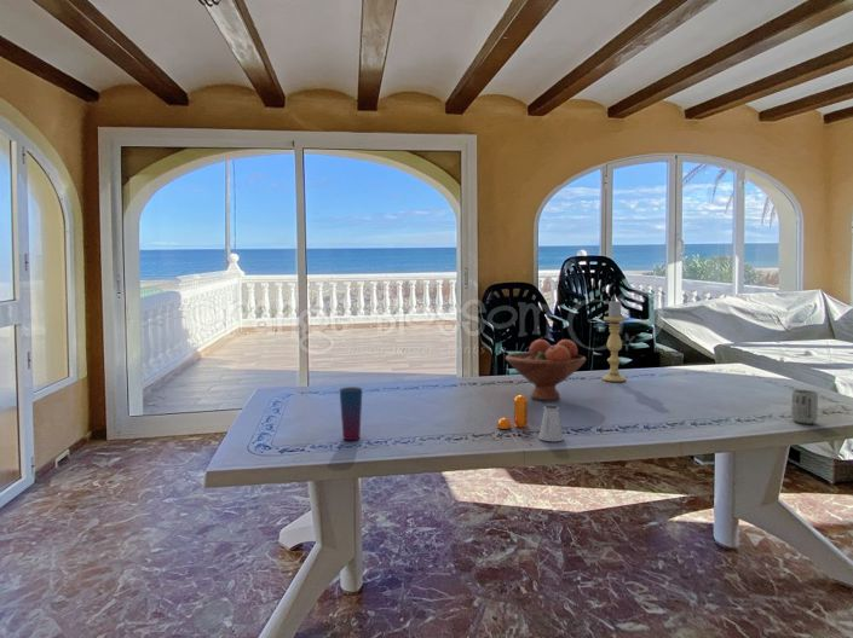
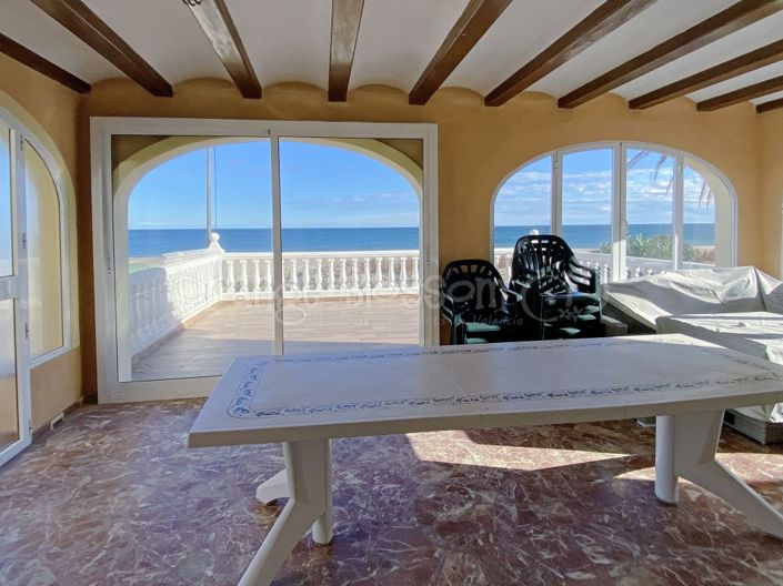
- pepper shaker [496,394,529,430]
- cup [339,385,363,441]
- cup [790,389,819,424]
- saltshaker [537,402,565,442]
- candle holder [601,298,627,383]
- fruit bowl [505,338,588,401]
